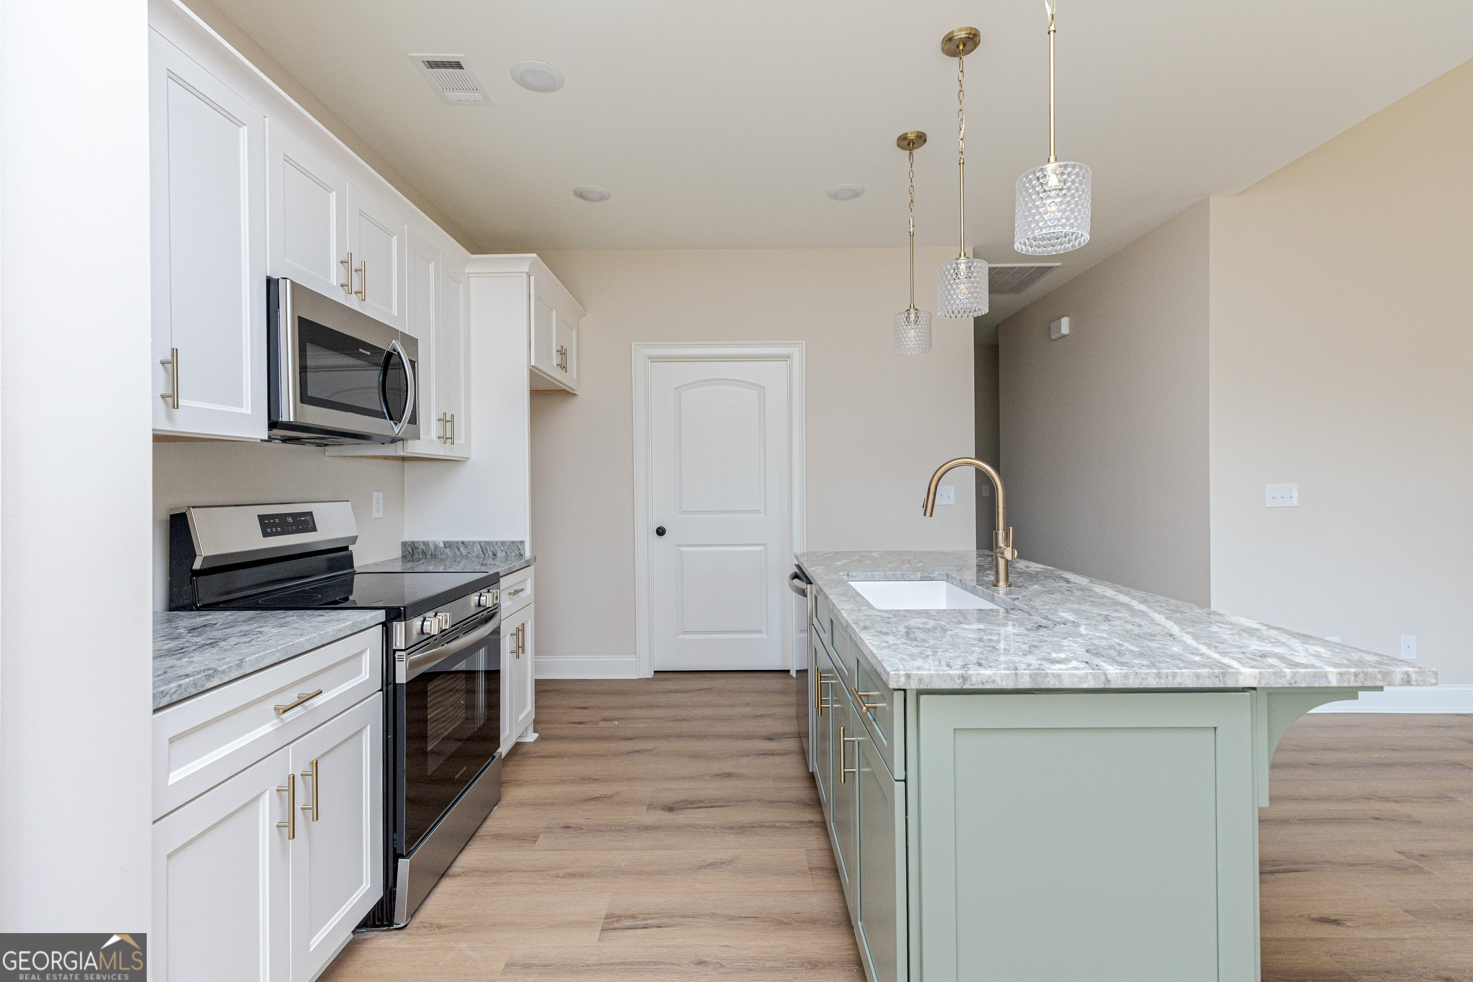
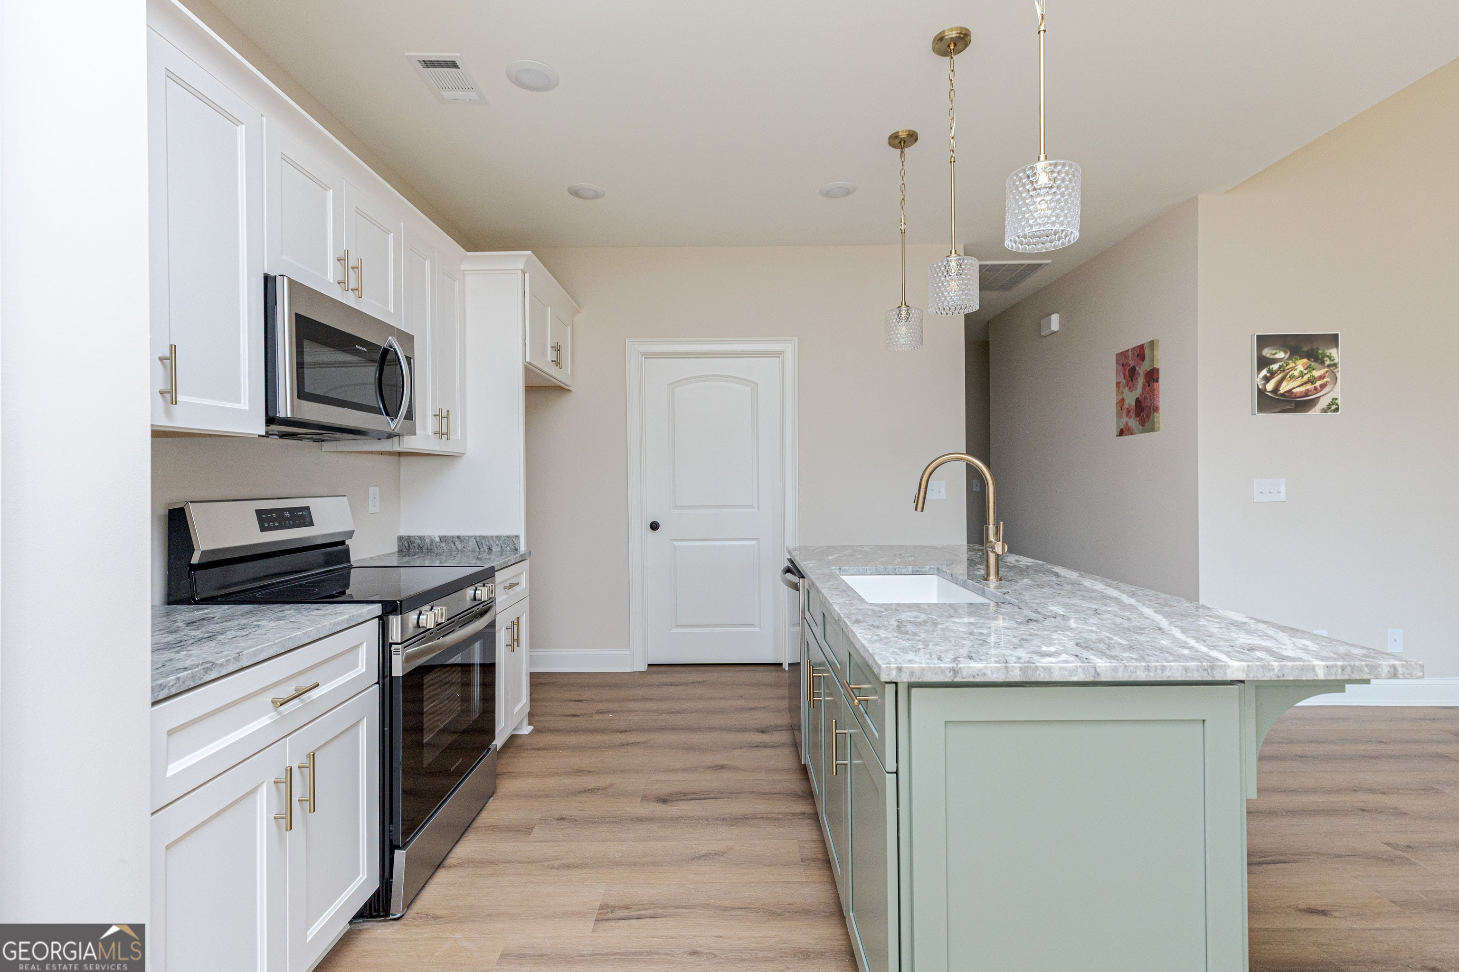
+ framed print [1251,332,1341,415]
+ wall art [1115,338,1160,437]
